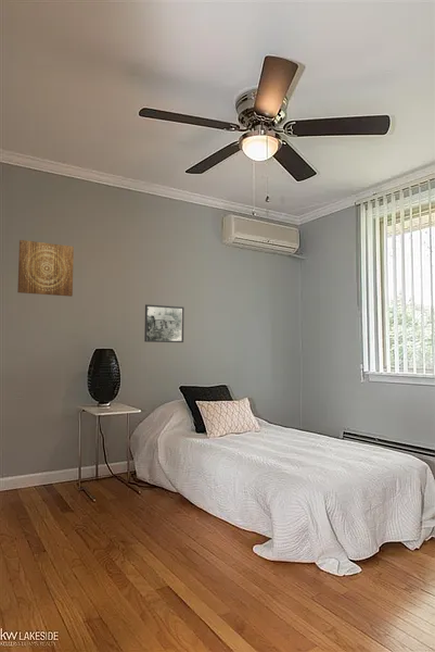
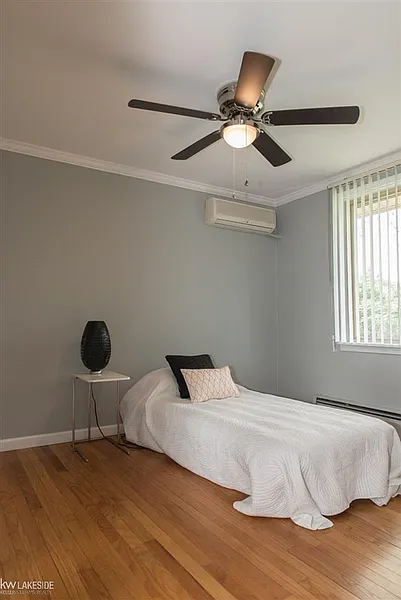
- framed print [143,303,185,343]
- wall art [16,239,75,298]
